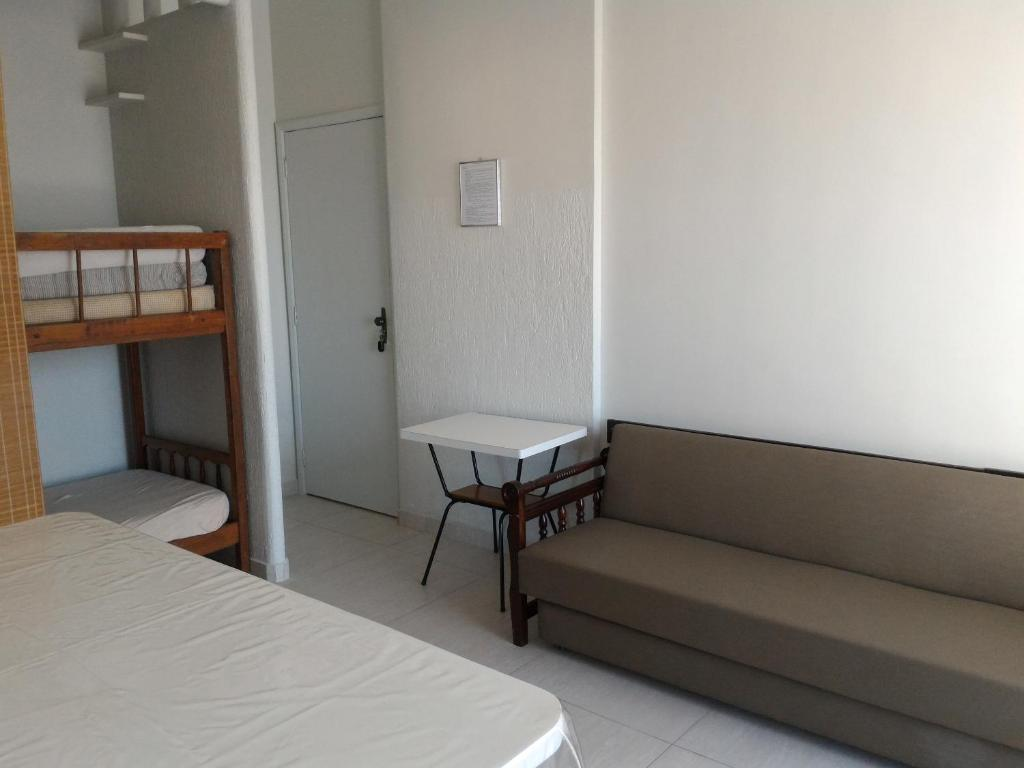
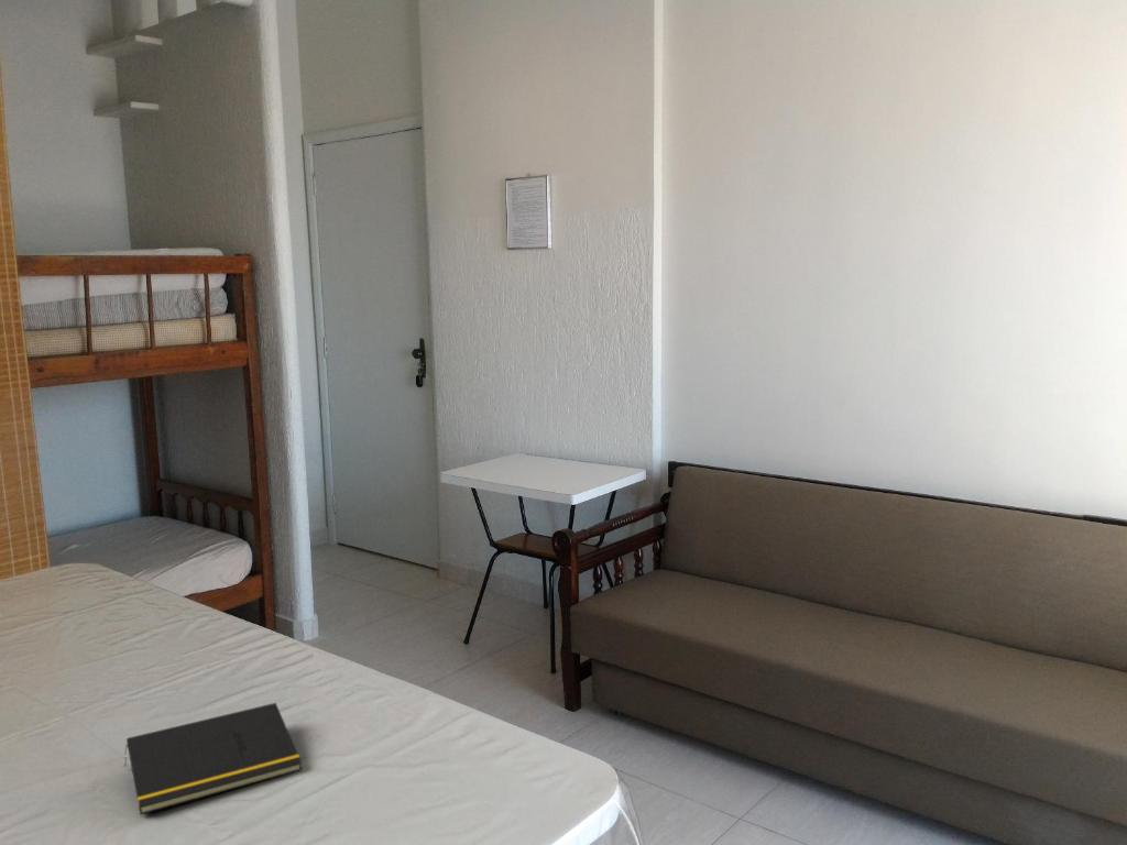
+ notepad [123,702,303,815]
